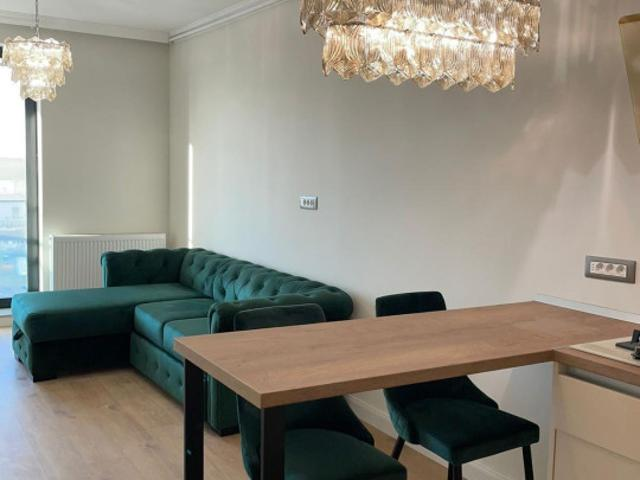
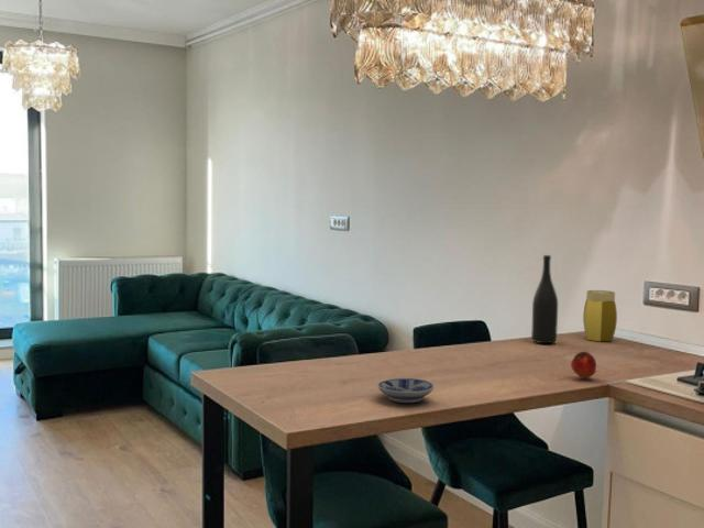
+ jar [582,289,618,342]
+ bowl [376,377,435,404]
+ wine bottle [530,254,559,344]
+ apple [570,351,597,380]
